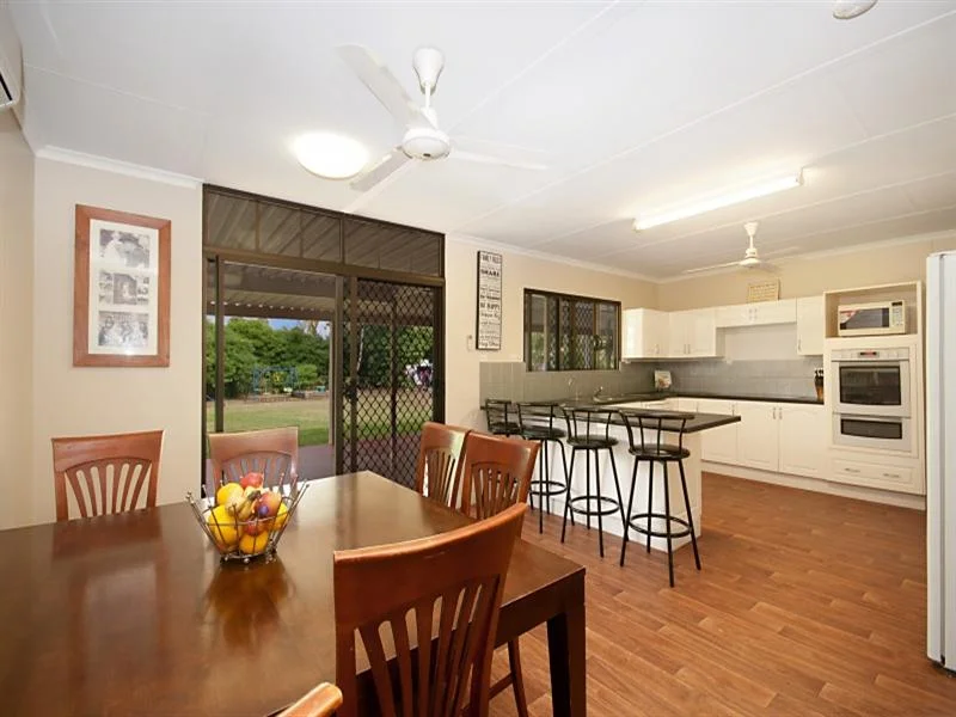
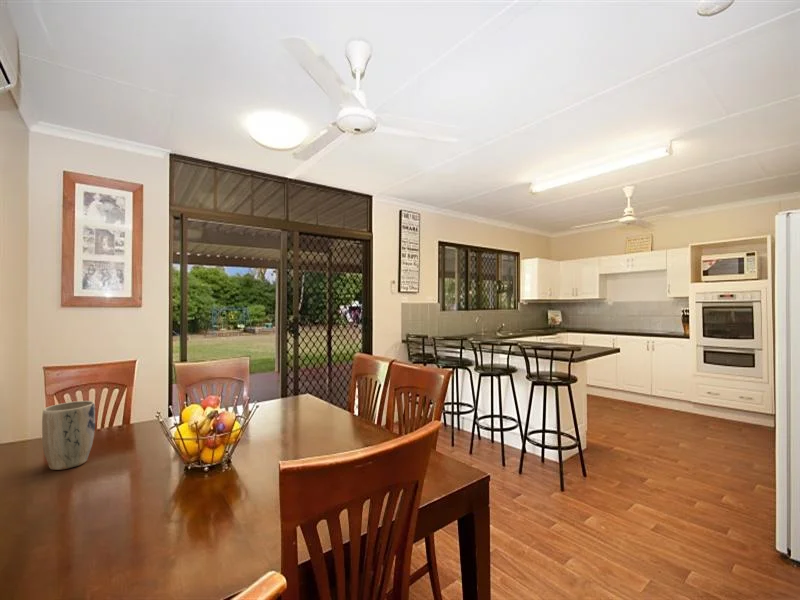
+ plant pot [41,400,96,471]
